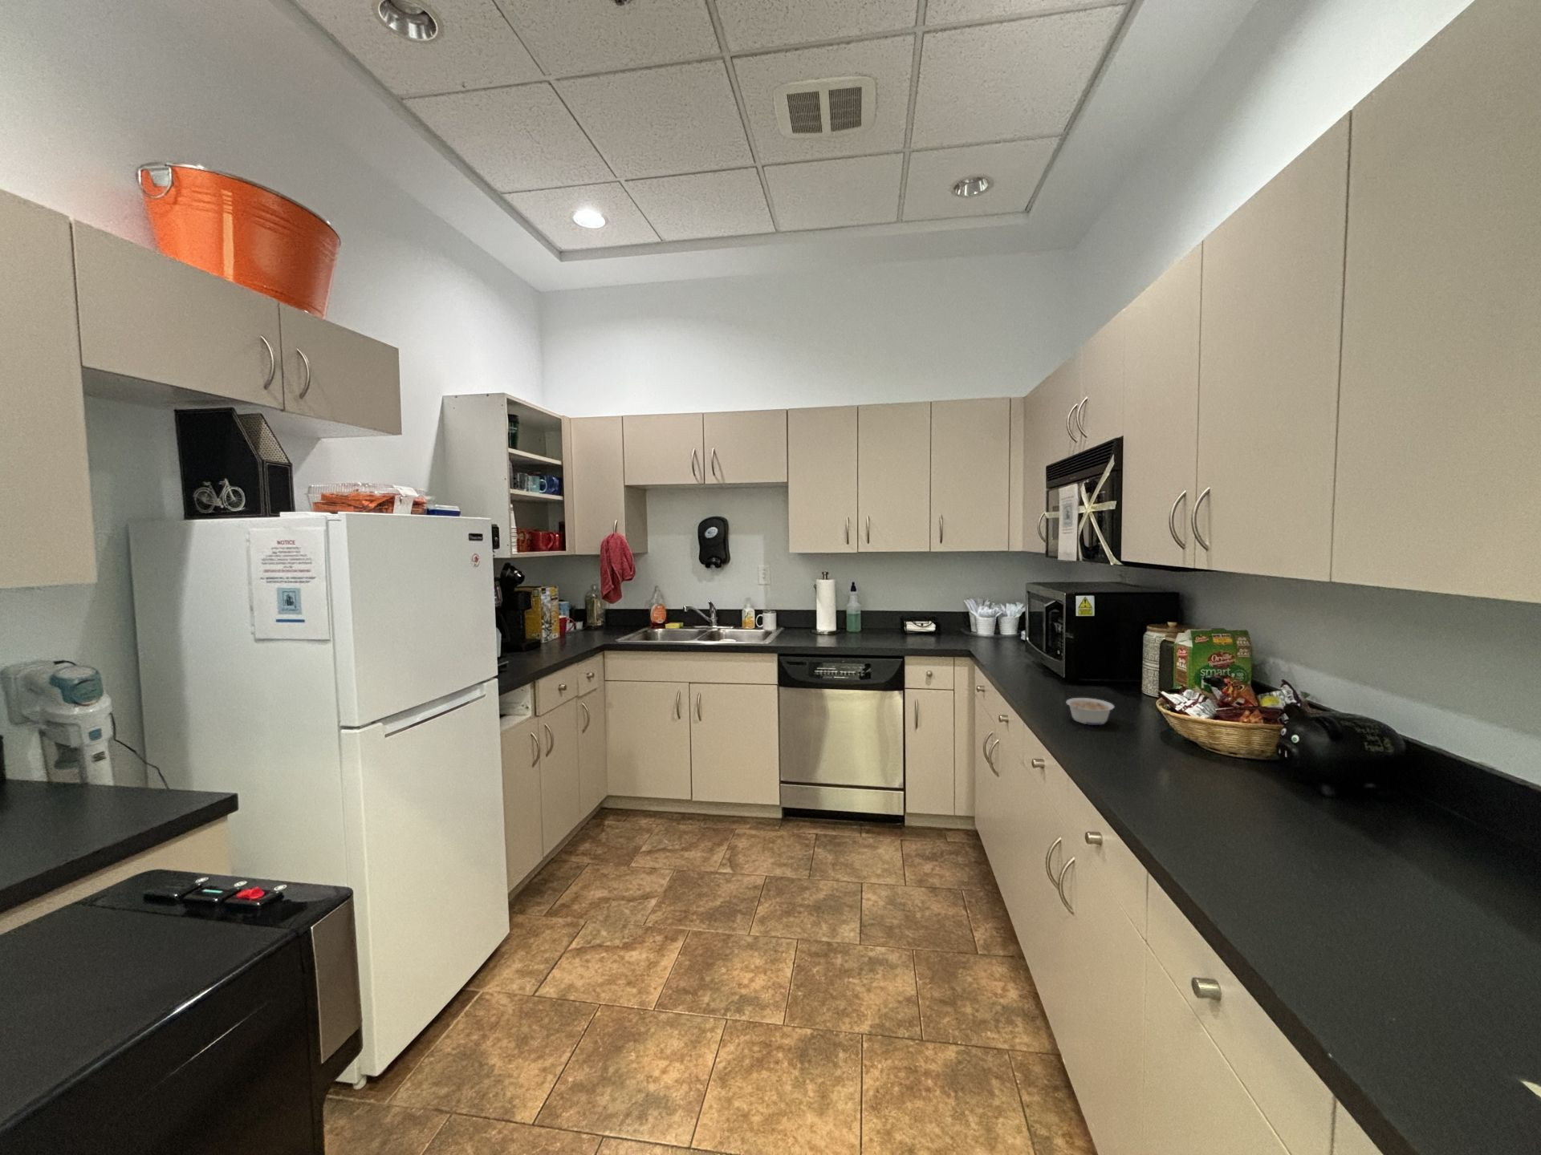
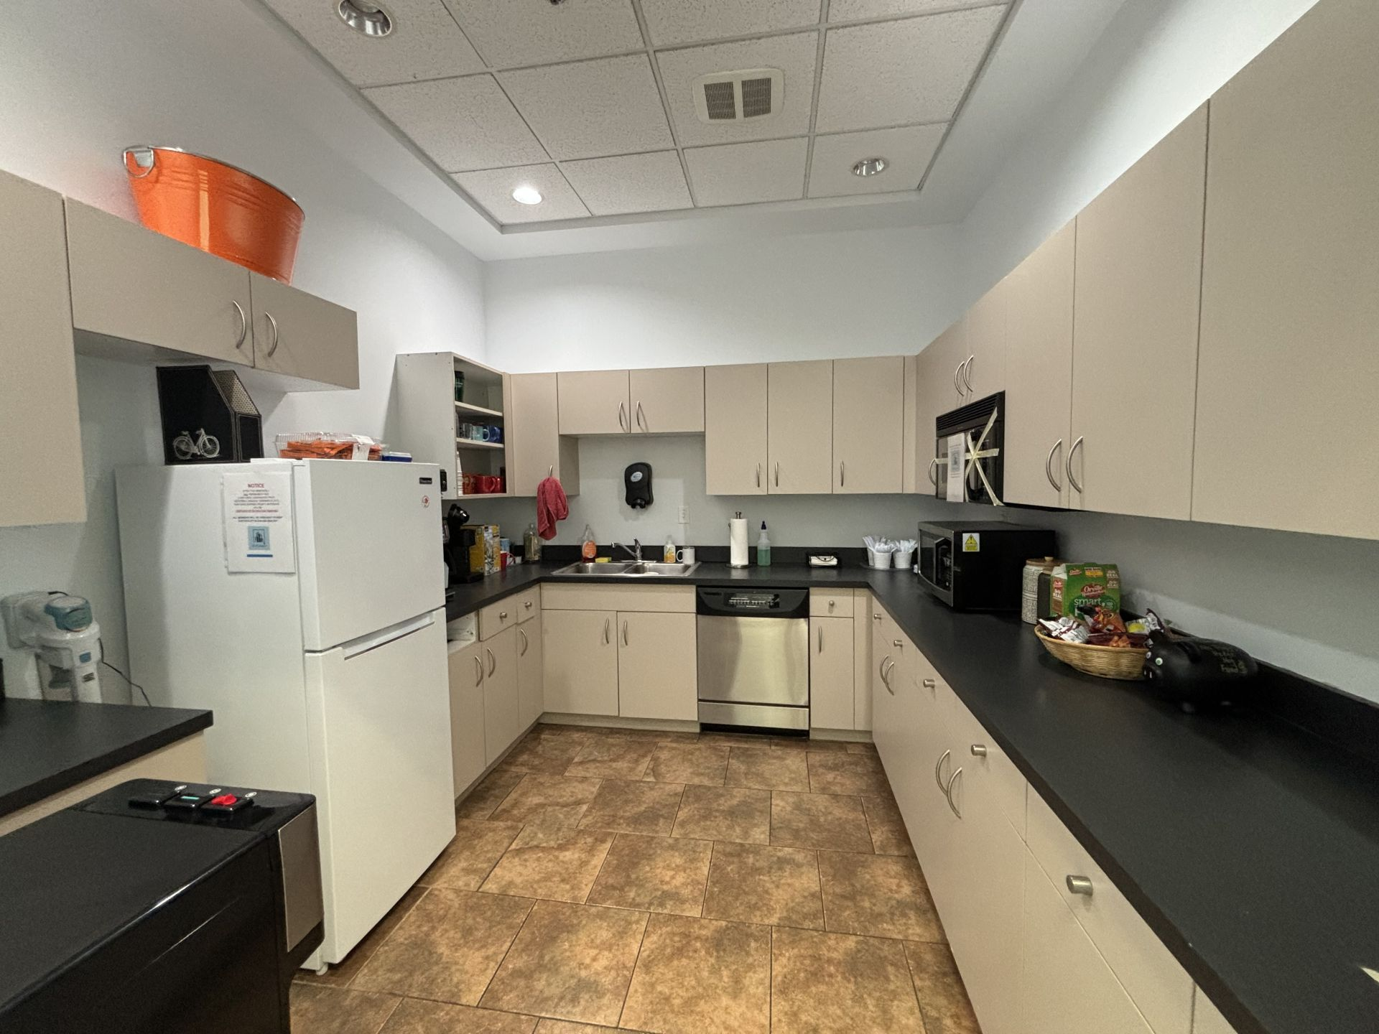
- legume [1065,698,1115,726]
